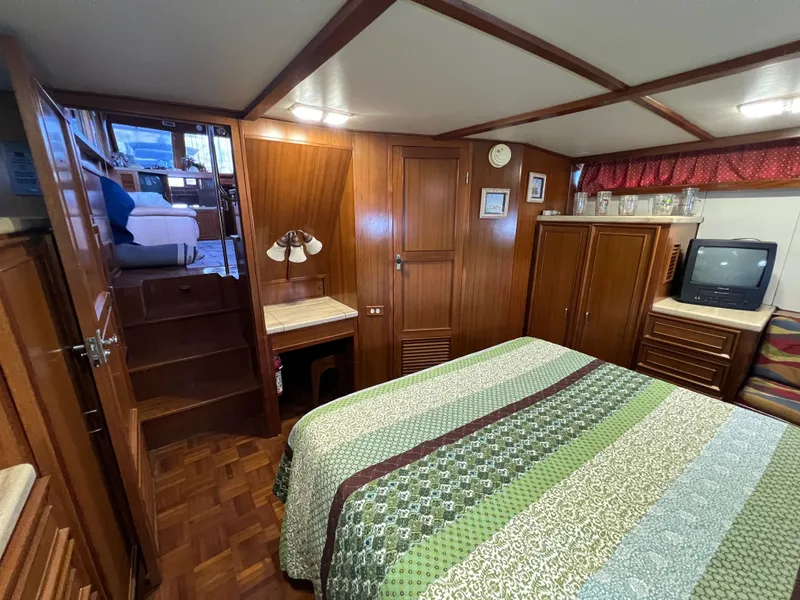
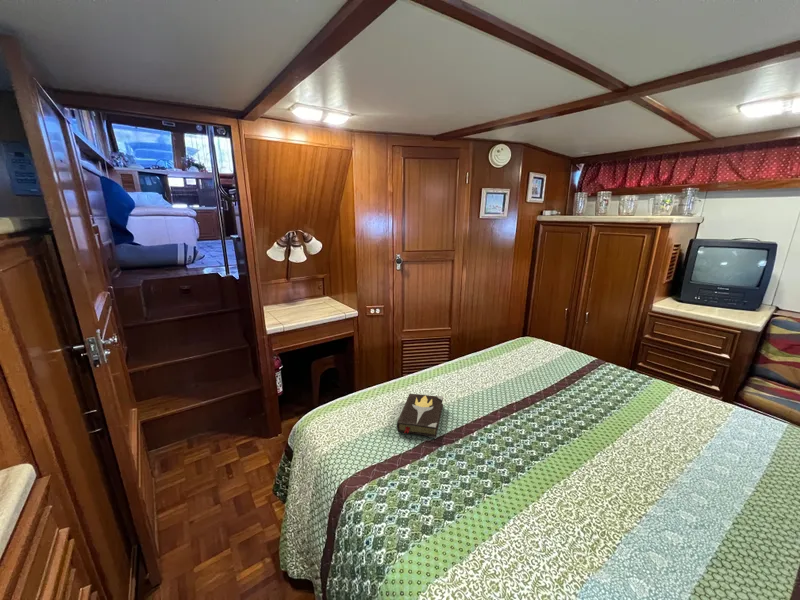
+ hardback book [396,393,444,439]
